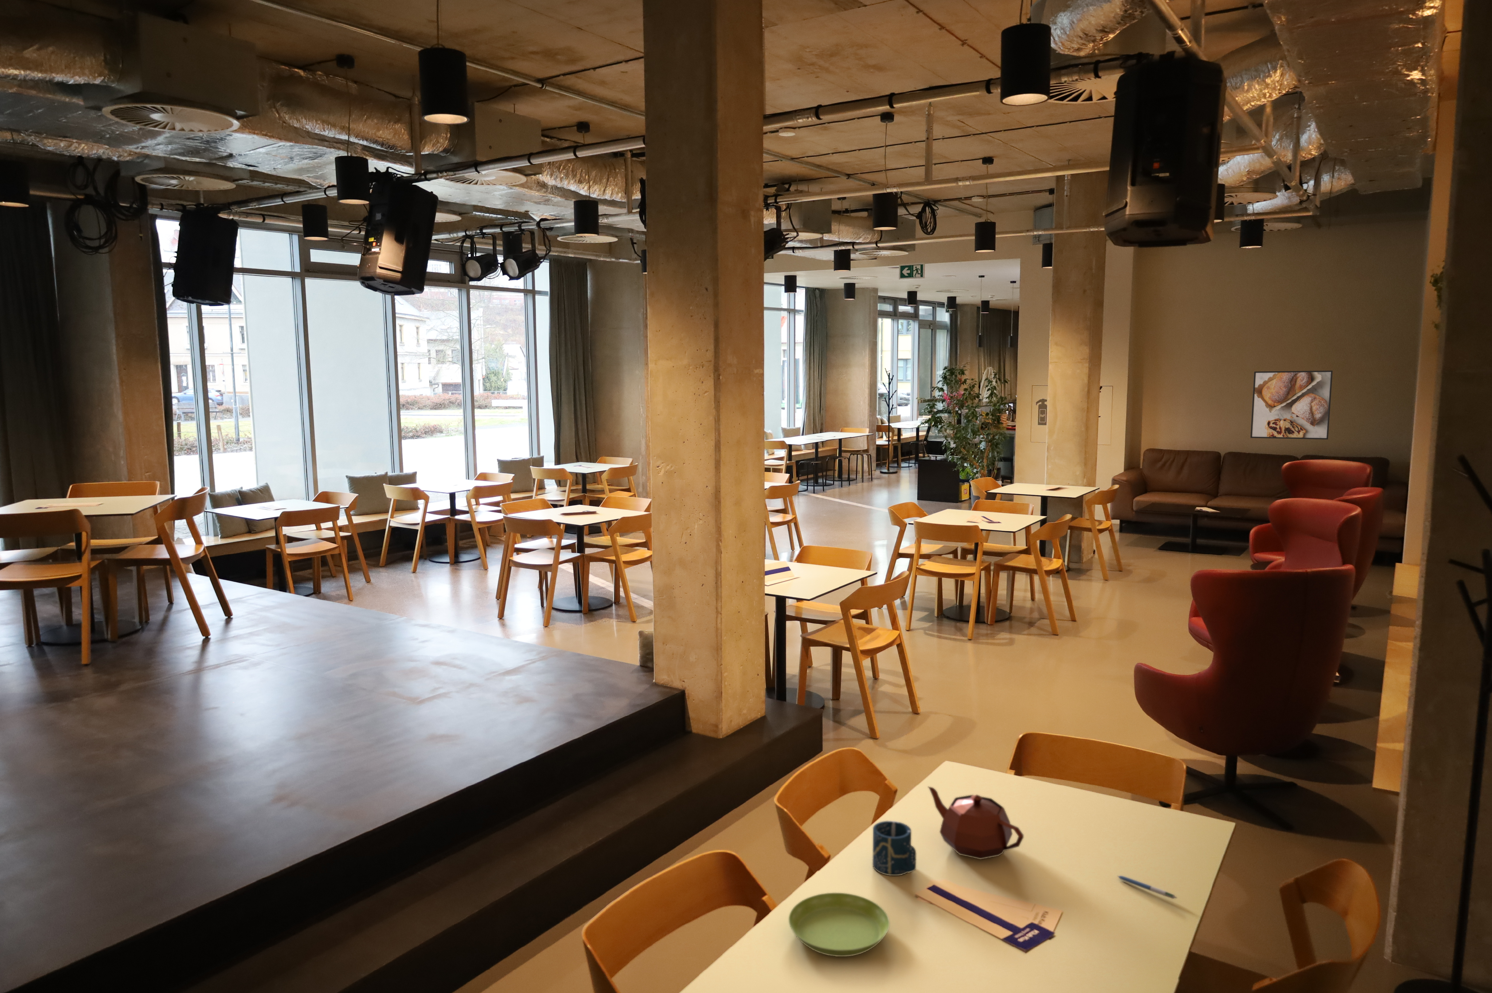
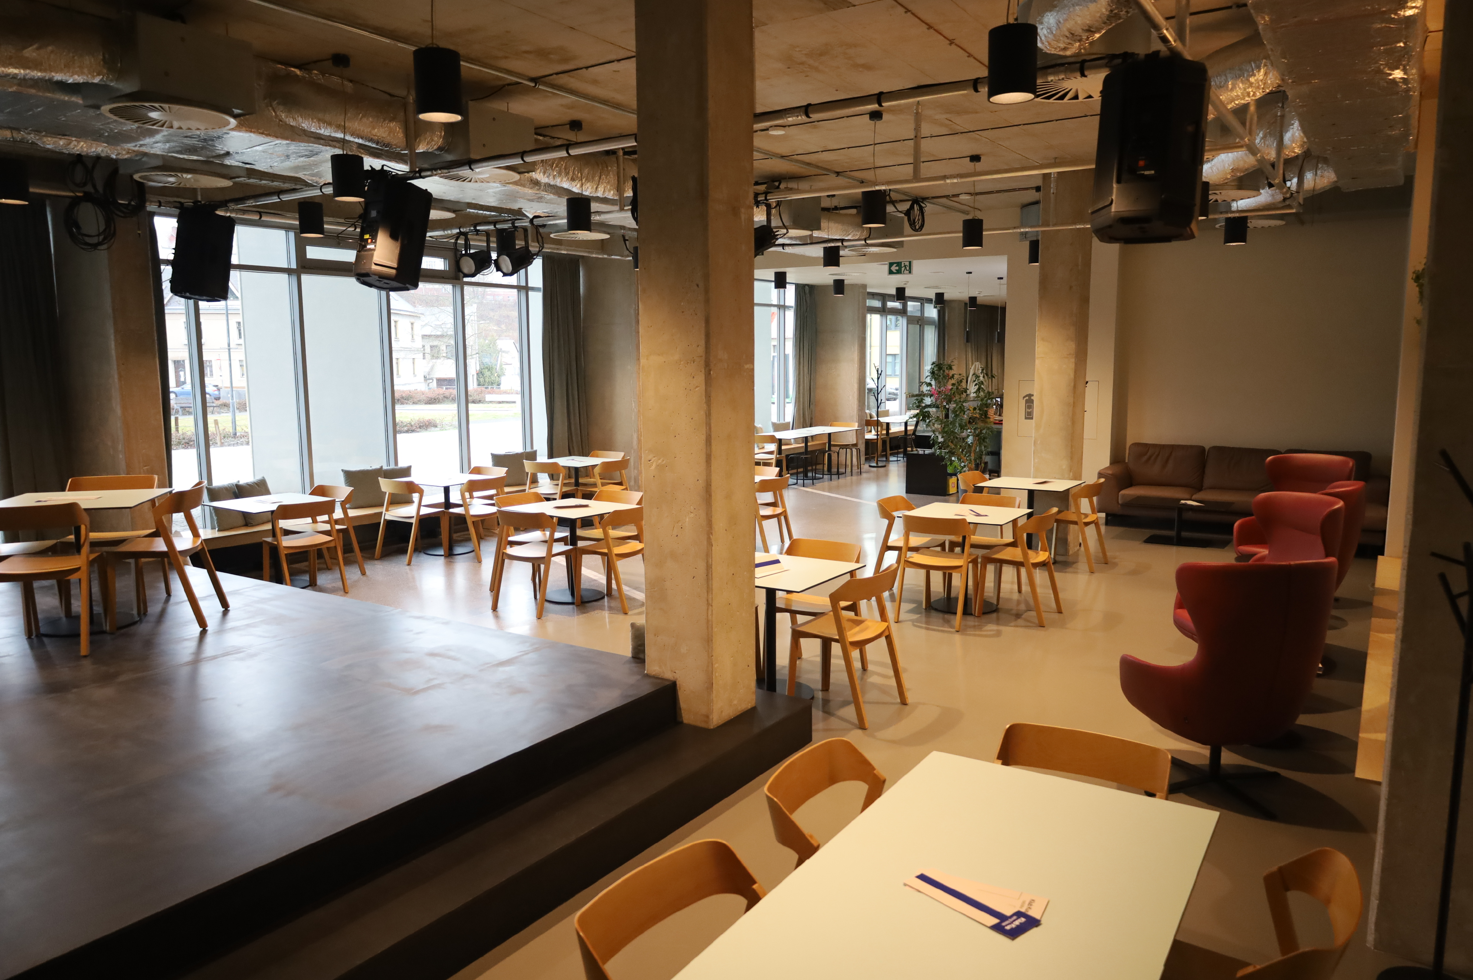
- saucer [789,892,889,956]
- cup [872,820,916,876]
- teapot [927,786,1025,860]
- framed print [1251,370,1334,440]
- pen [1117,876,1177,899]
